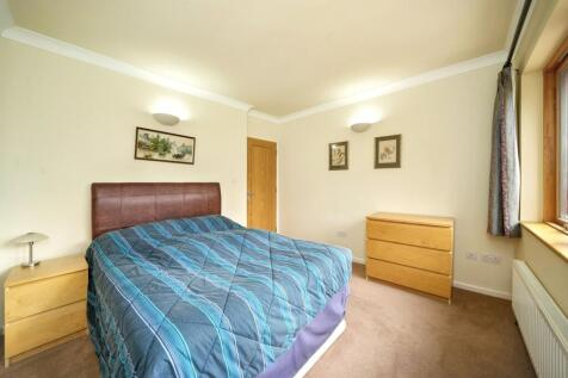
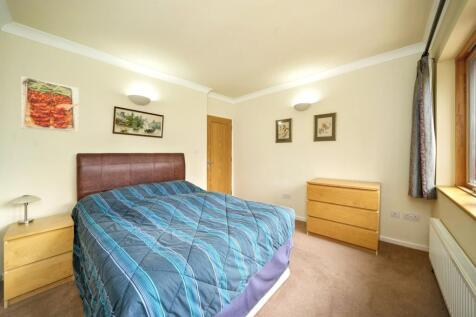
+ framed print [20,75,80,134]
